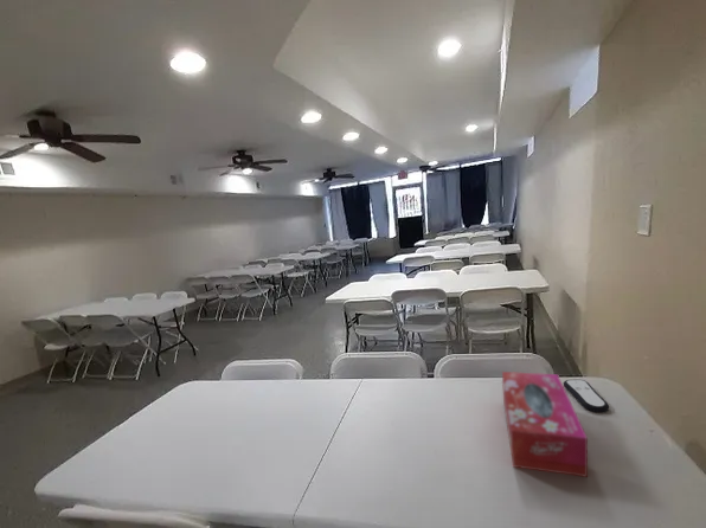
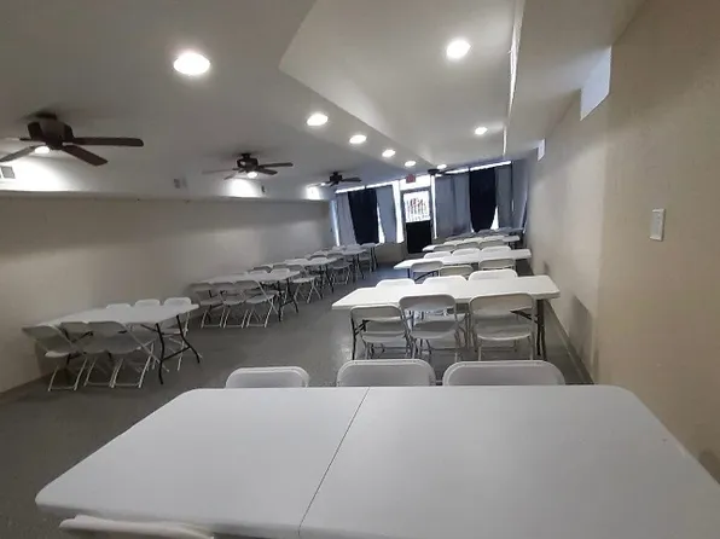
- tissue box [501,371,589,478]
- remote control [563,379,610,413]
